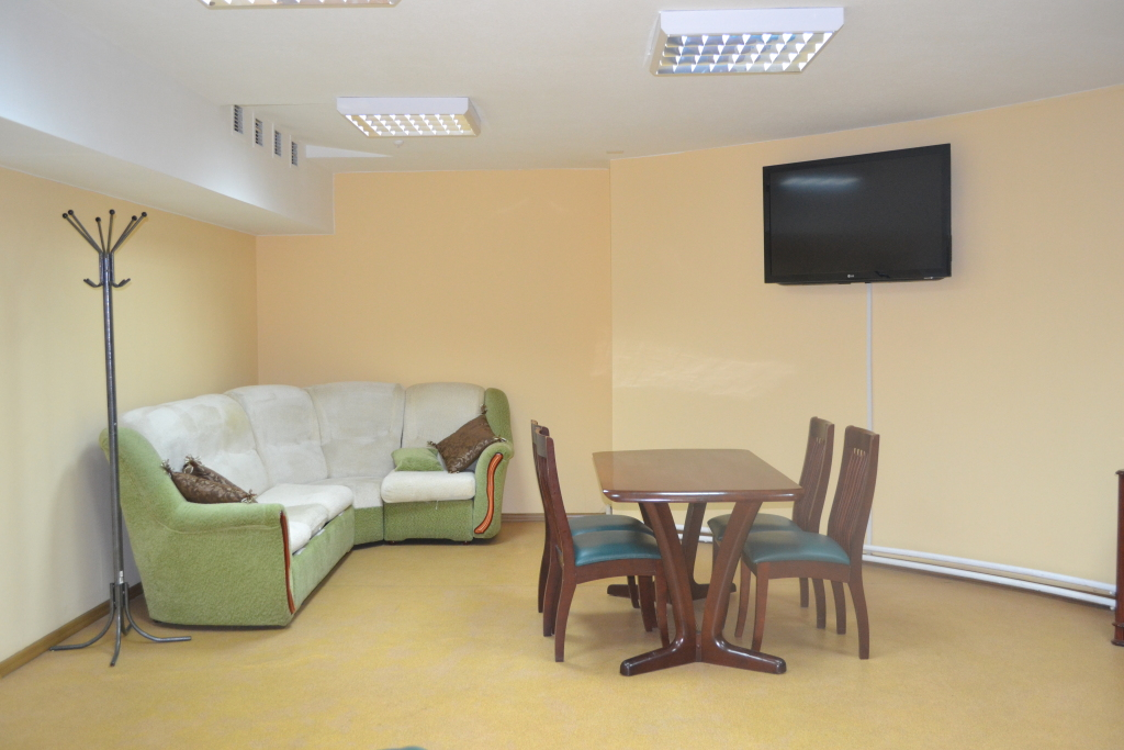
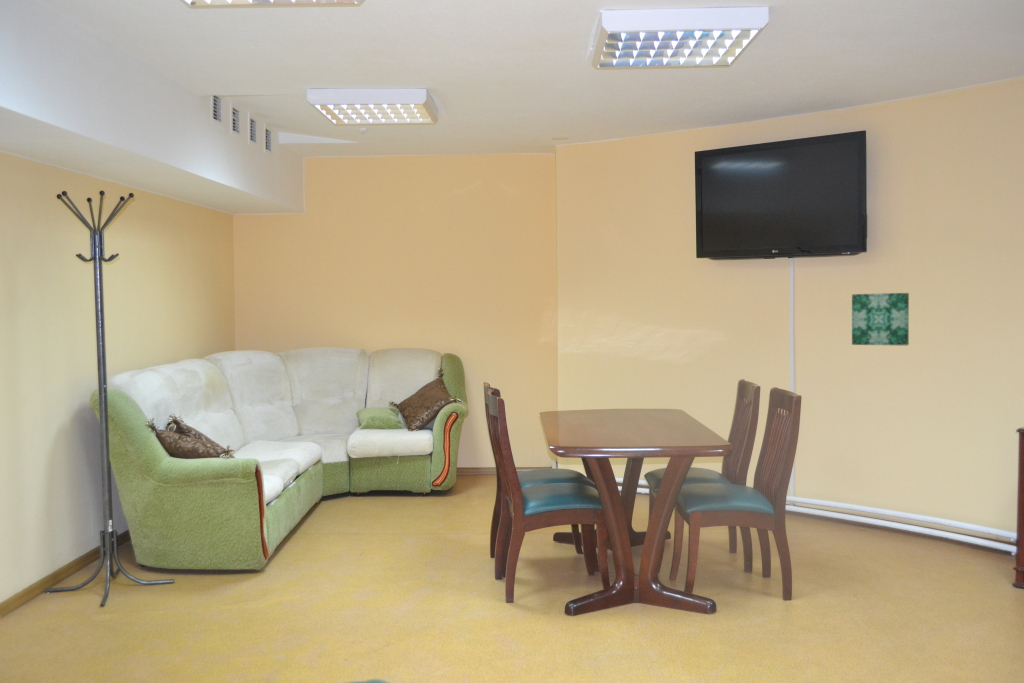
+ wall art [851,292,910,346]
